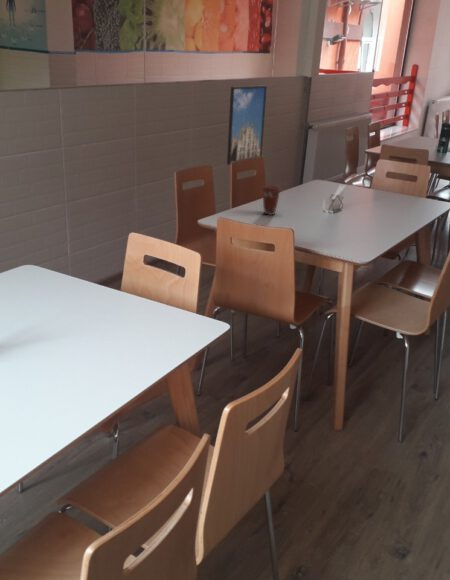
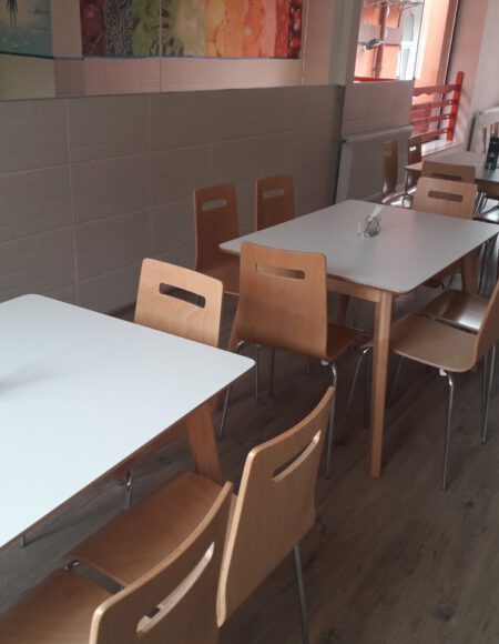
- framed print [226,84,268,166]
- coffee cup [261,184,282,216]
